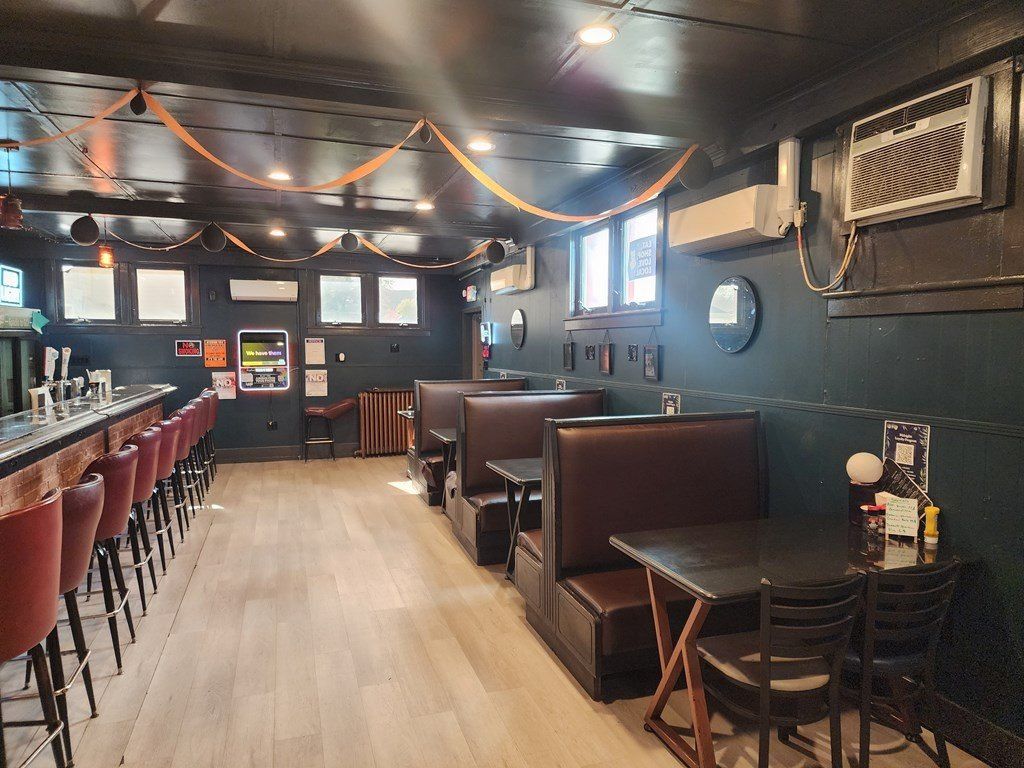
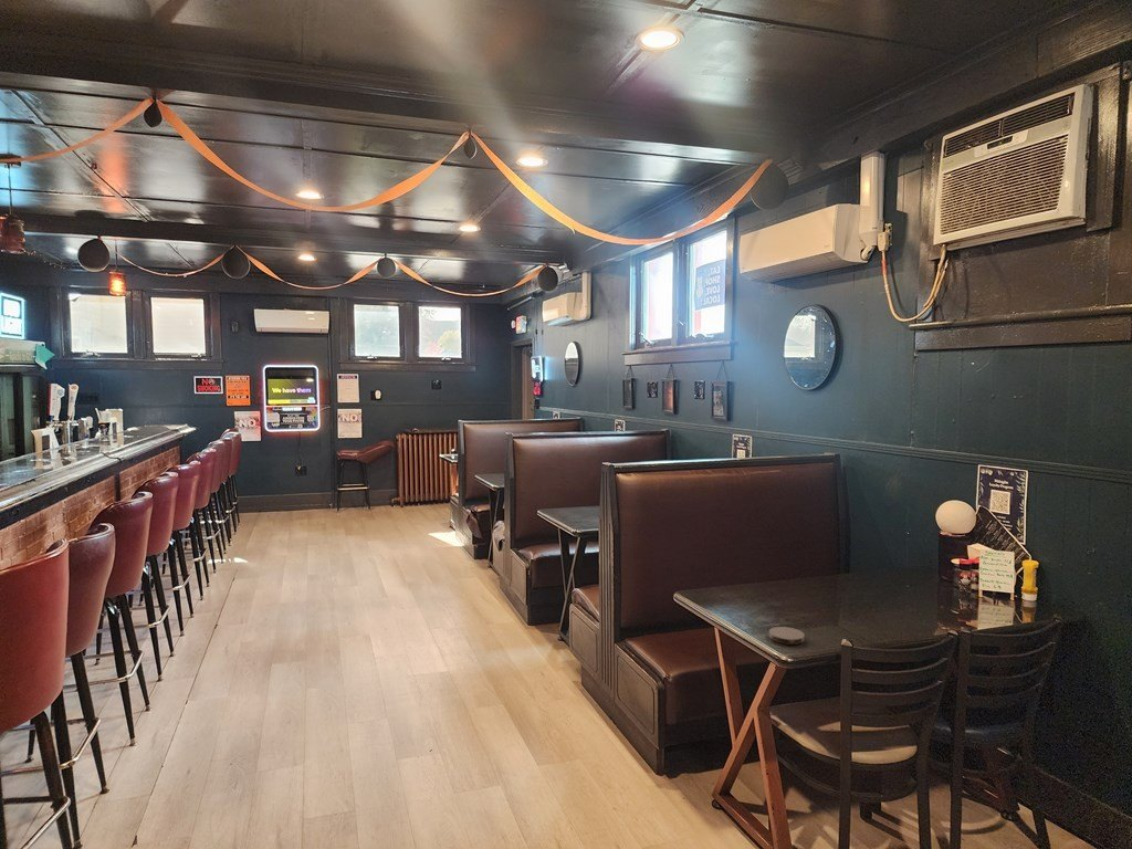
+ coaster [768,626,806,646]
